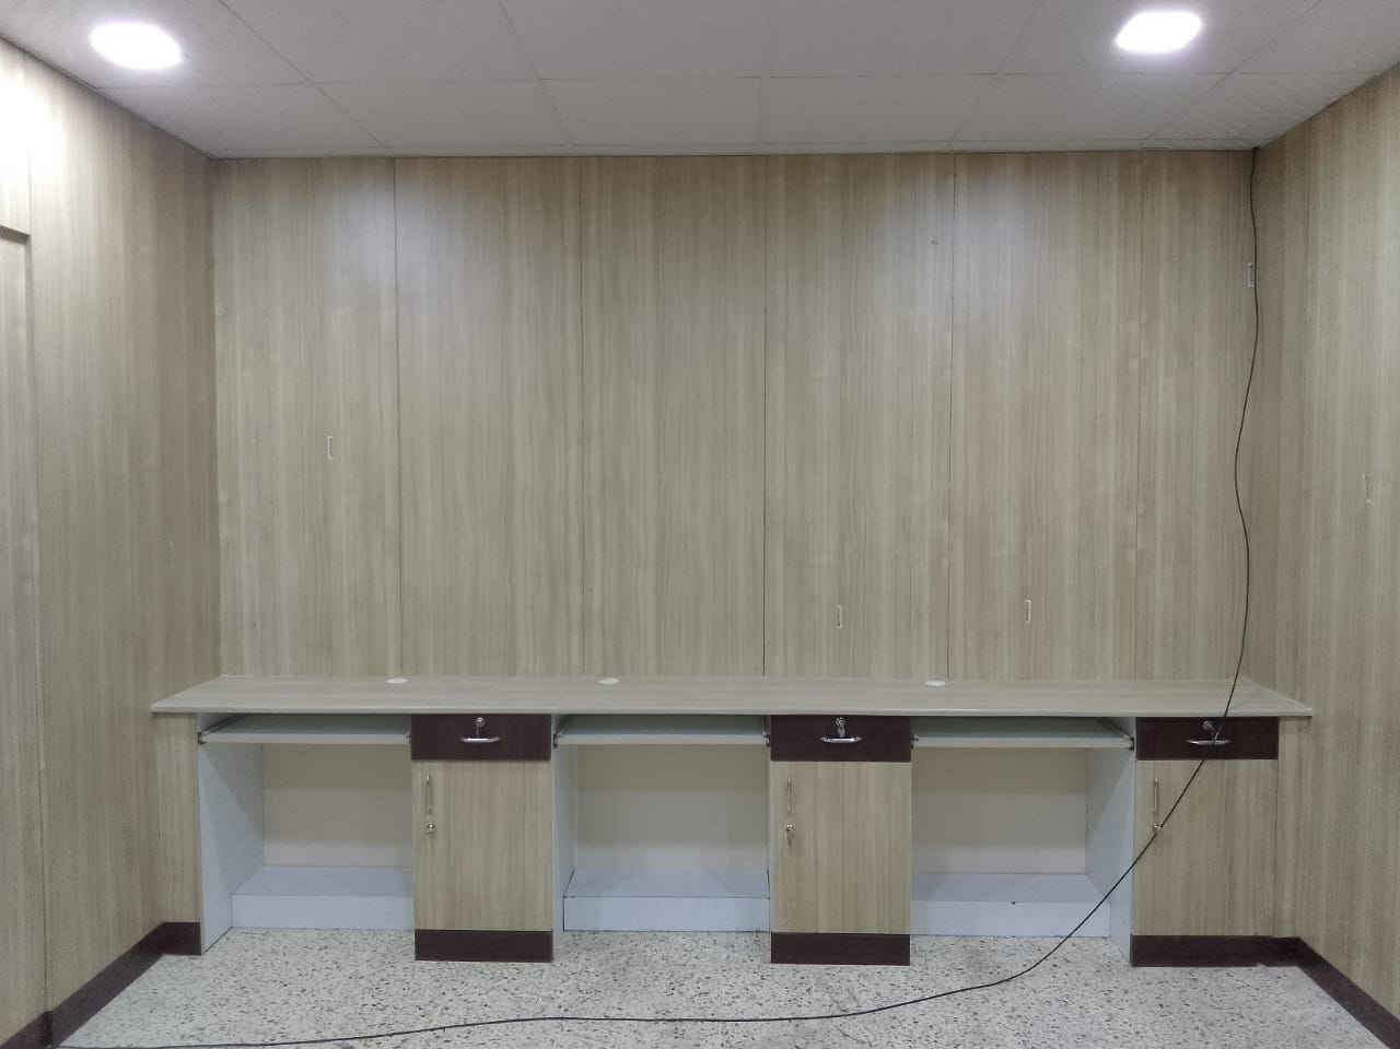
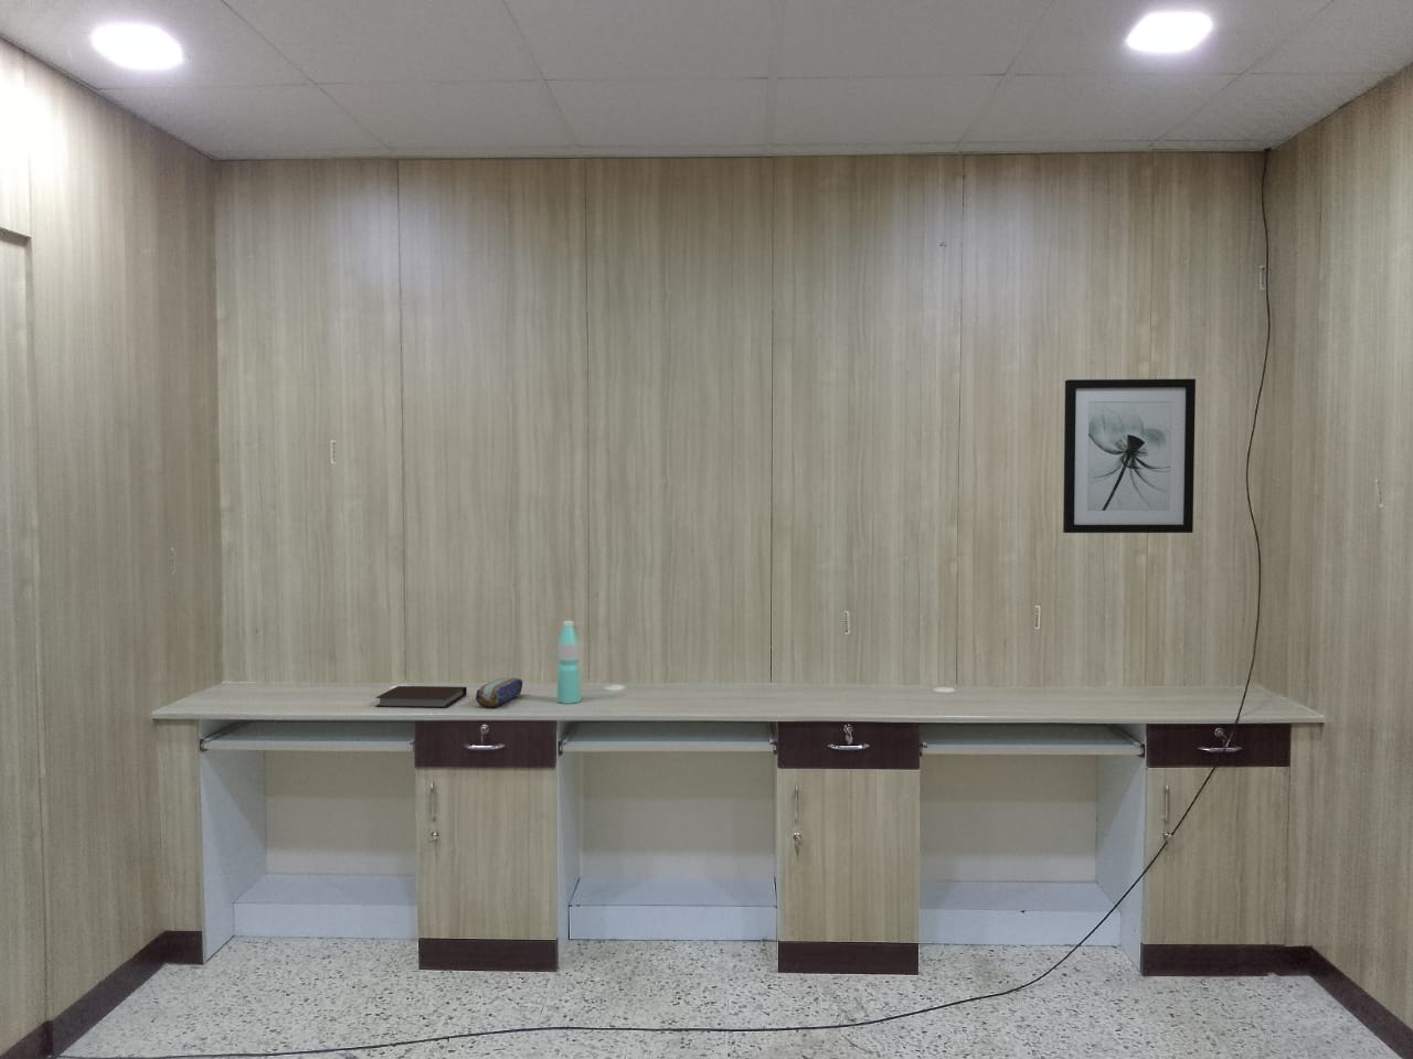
+ water bottle [556,620,582,705]
+ notebook [374,685,468,709]
+ pencil case [475,676,523,709]
+ wall art [1061,377,1197,534]
